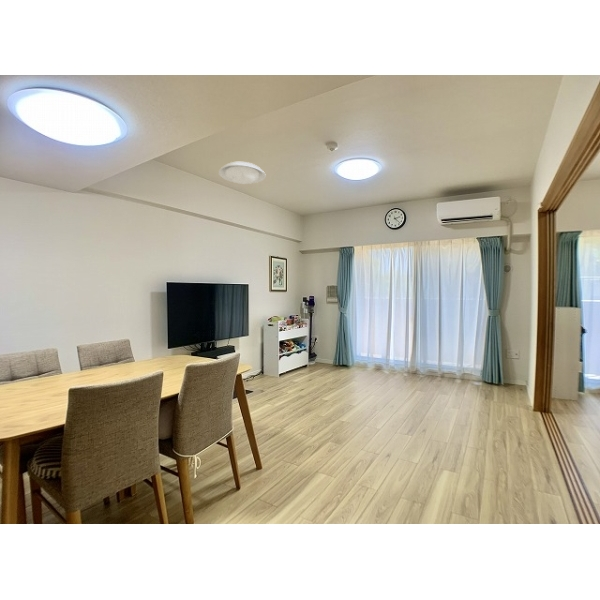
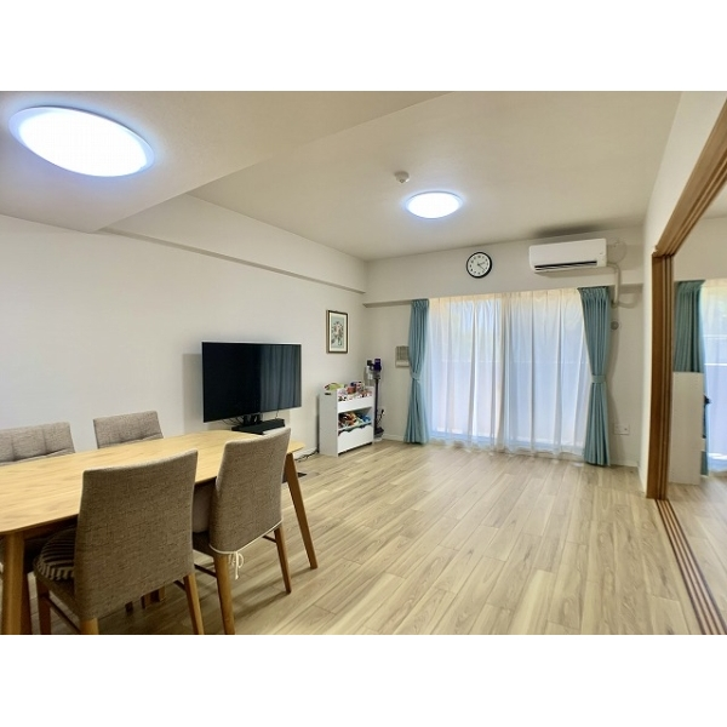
- ceiling light [218,161,267,185]
